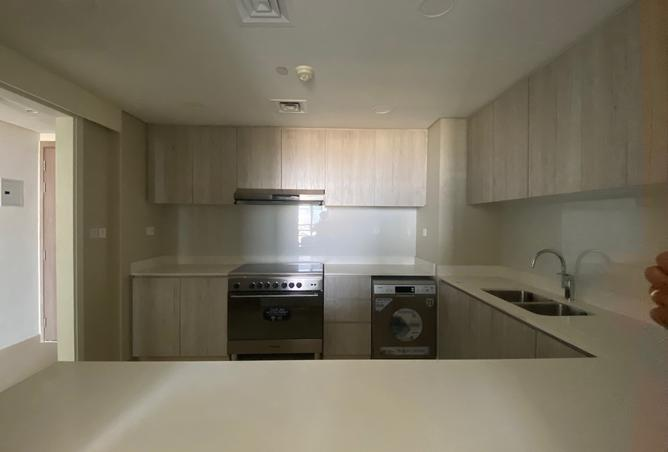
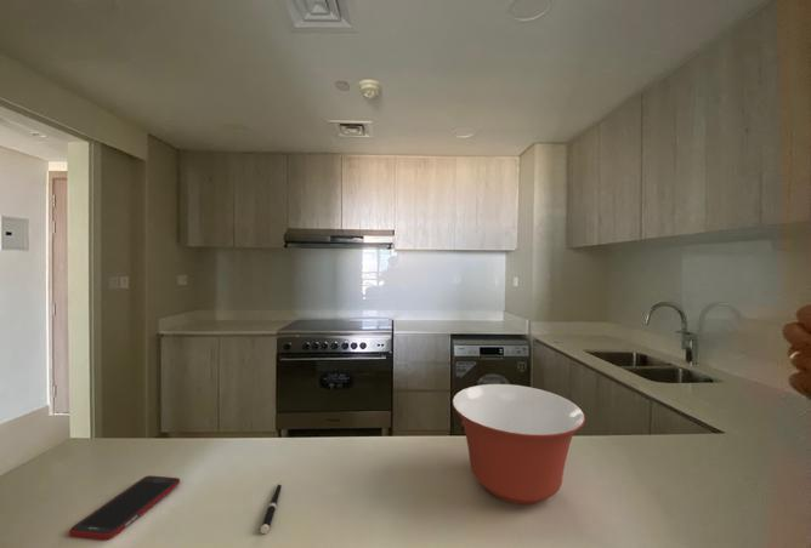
+ cell phone [68,474,181,541]
+ mixing bowl [452,383,586,506]
+ pen [260,480,283,535]
